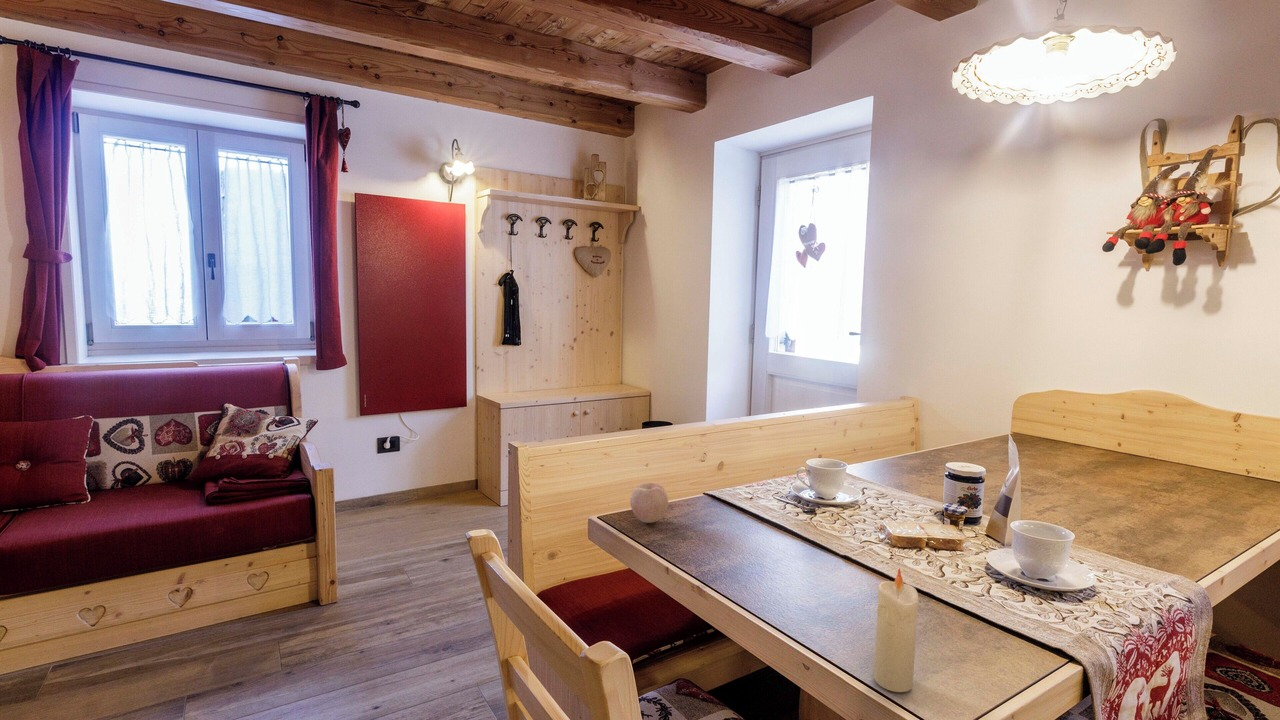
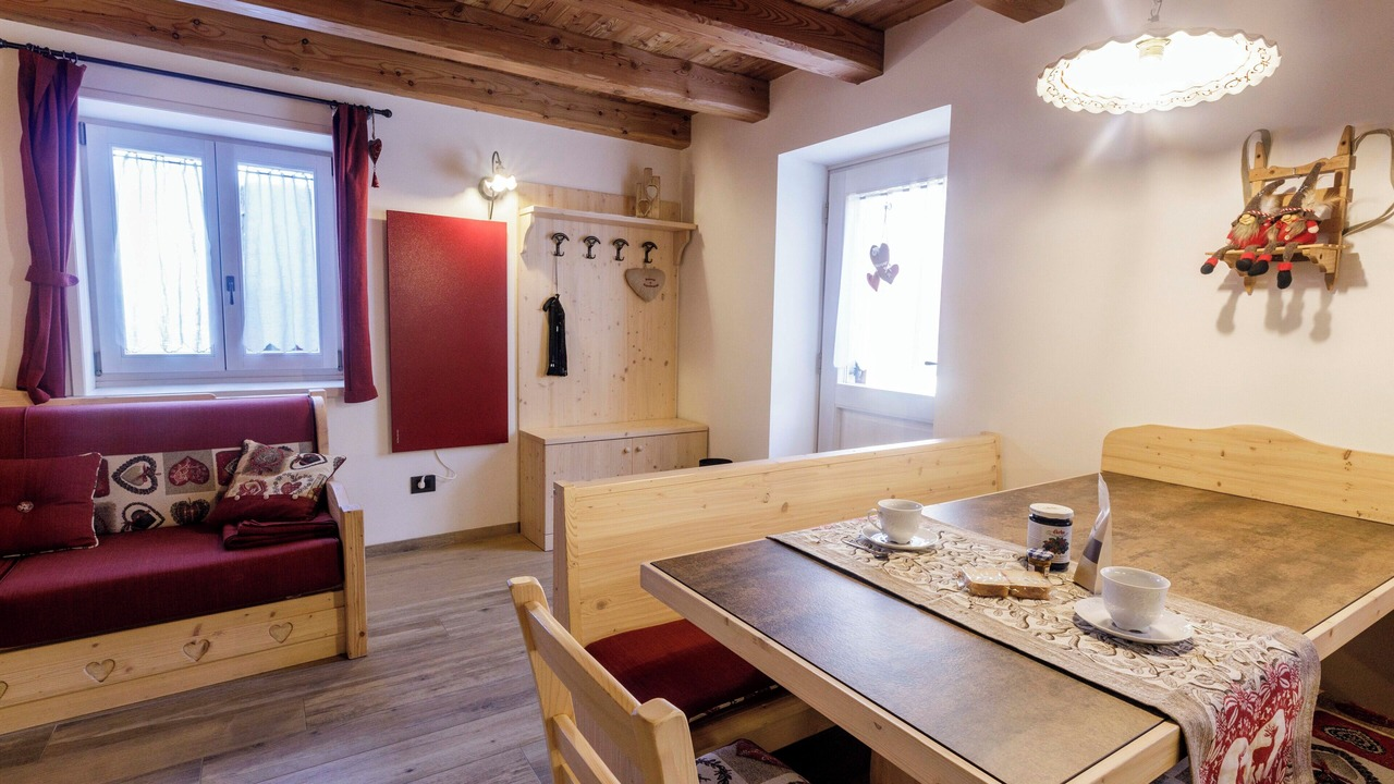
- candle [873,567,920,693]
- apple [629,482,669,524]
